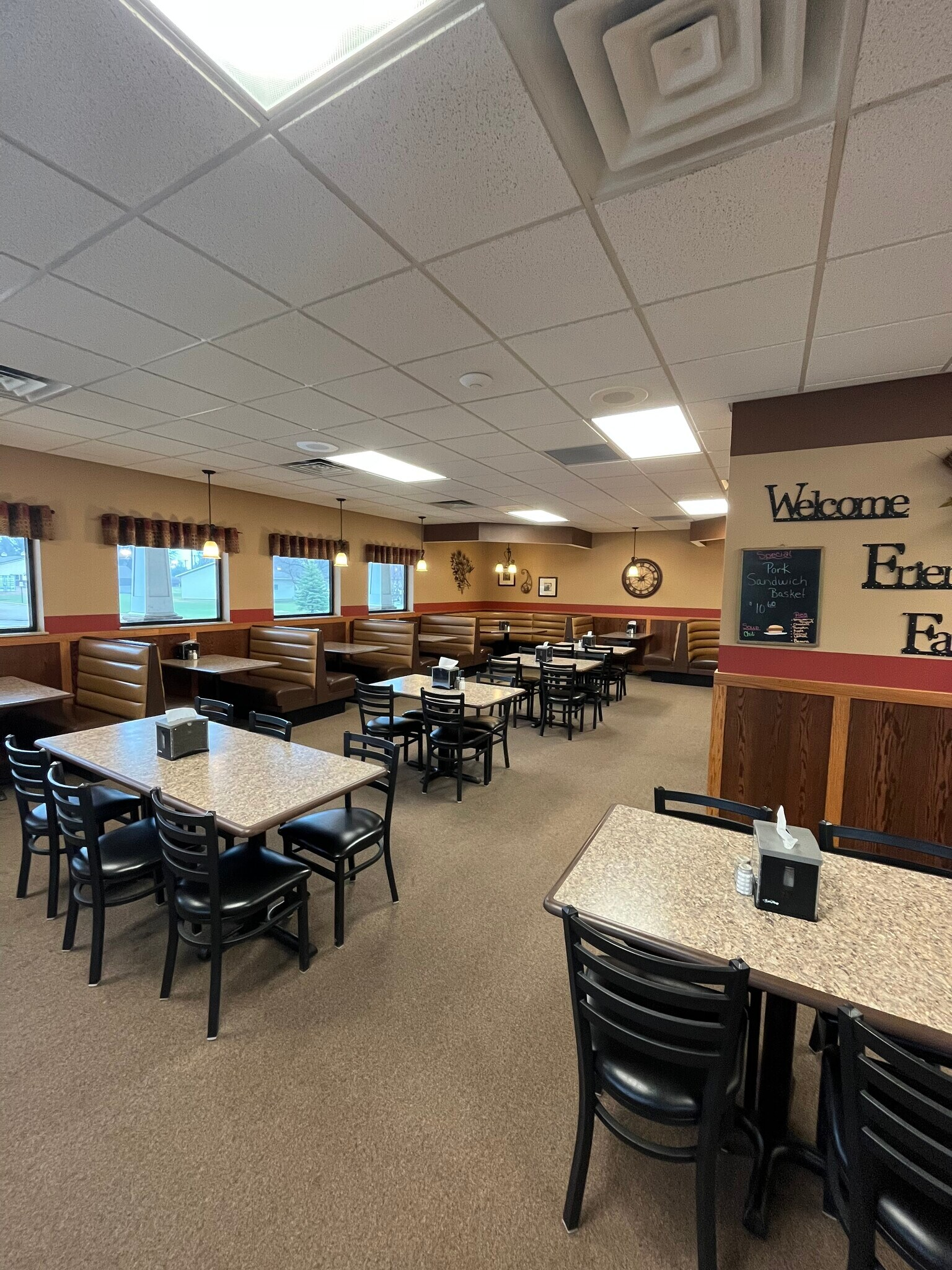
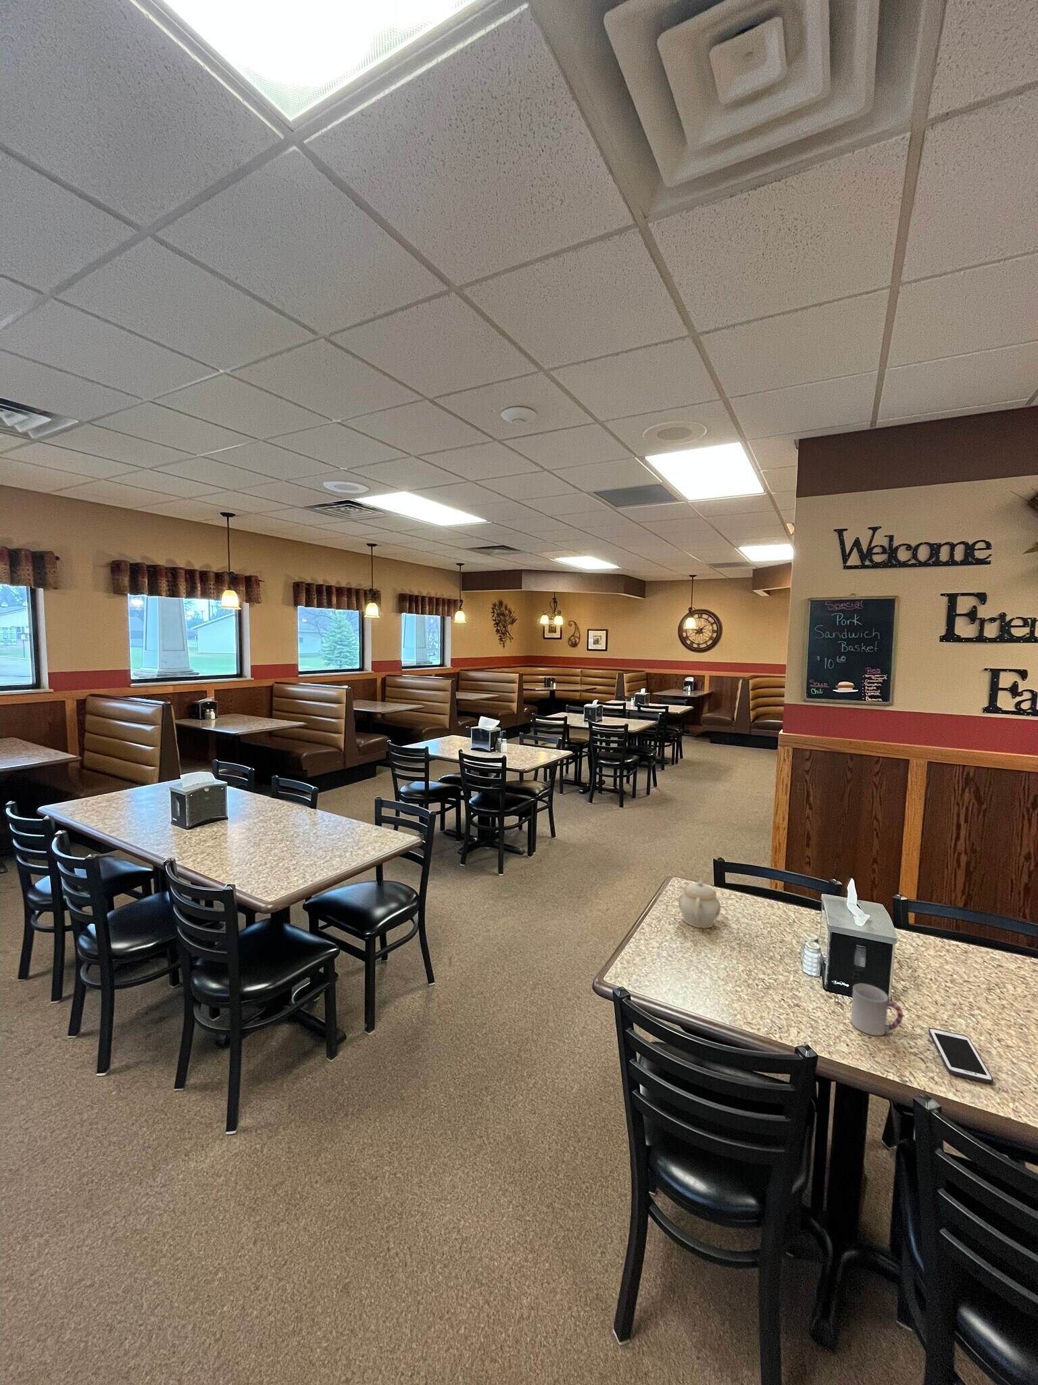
+ cell phone [928,1027,993,1085]
+ teapot [678,875,722,928]
+ cup [850,983,904,1037]
